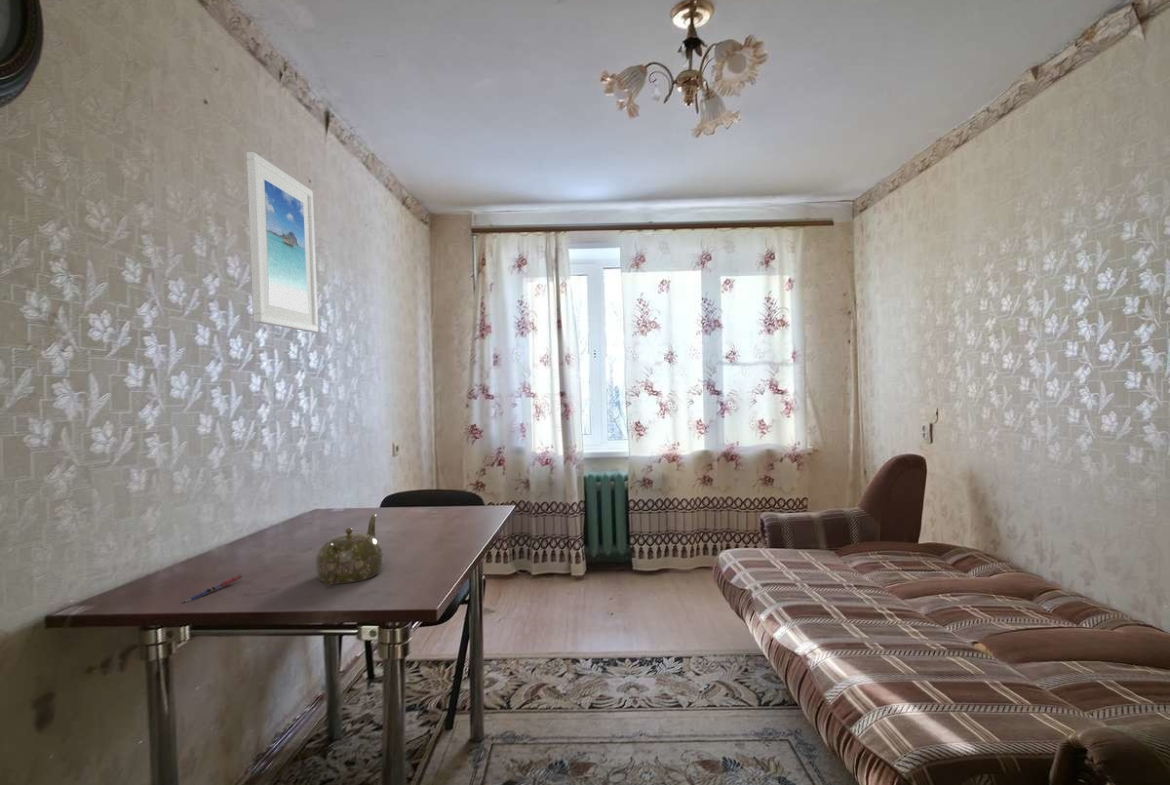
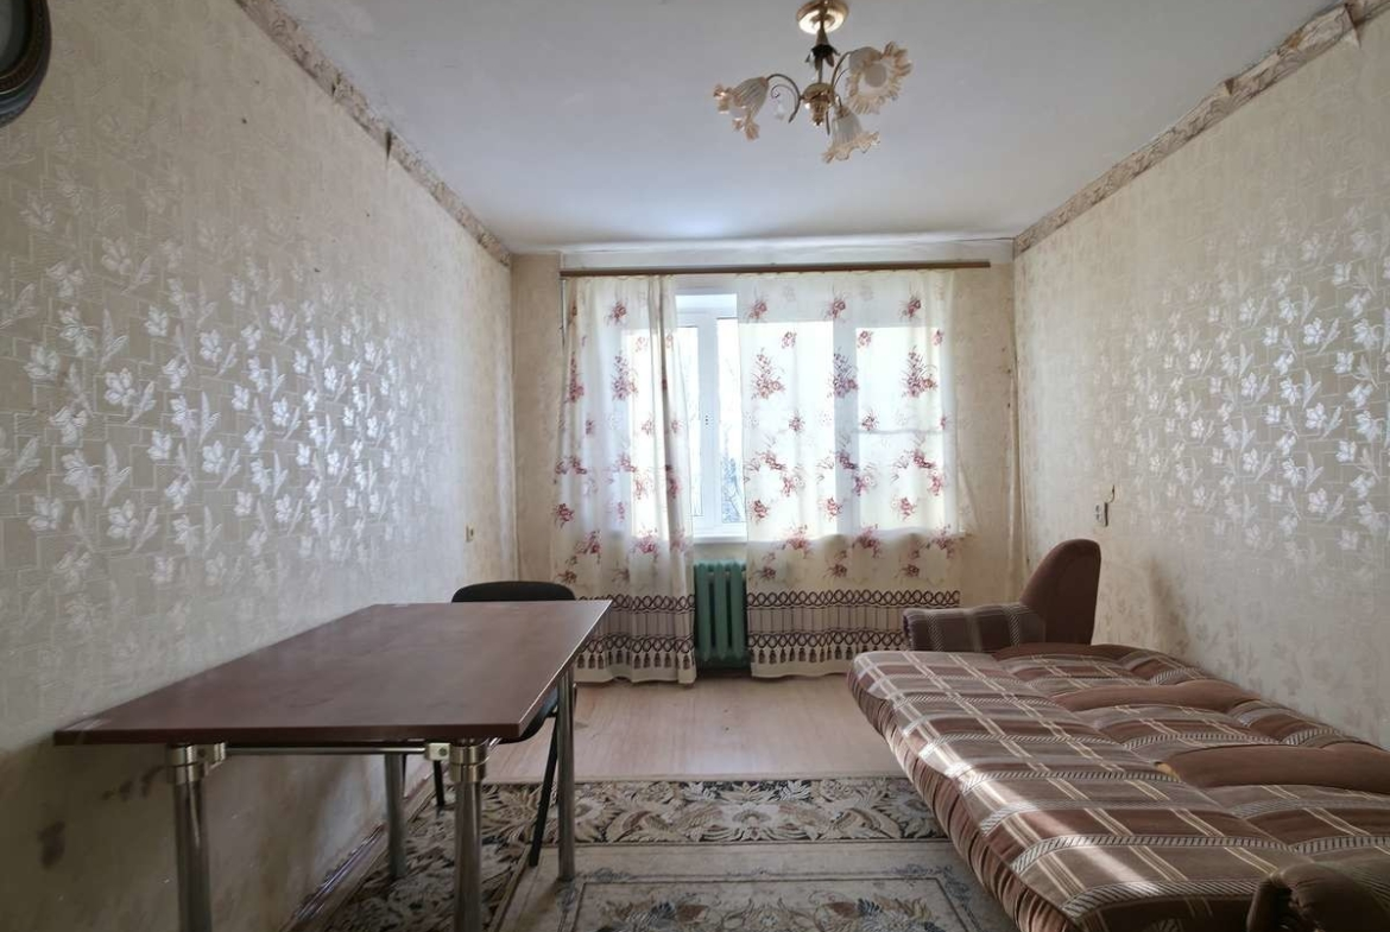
- teapot [314,513,385,587]
- pen [182,574,243,604]
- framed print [245,151,319,333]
